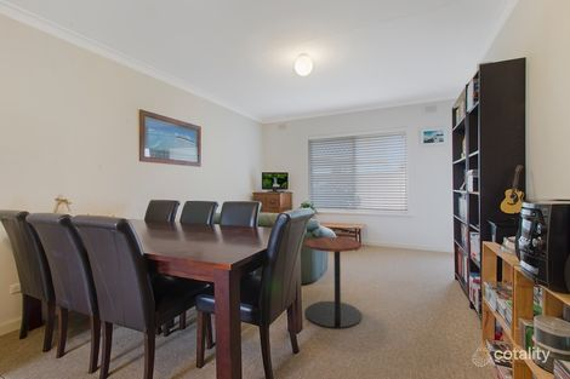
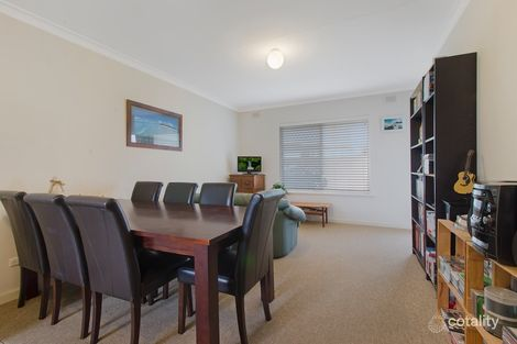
- side table [303,236,363,329]
